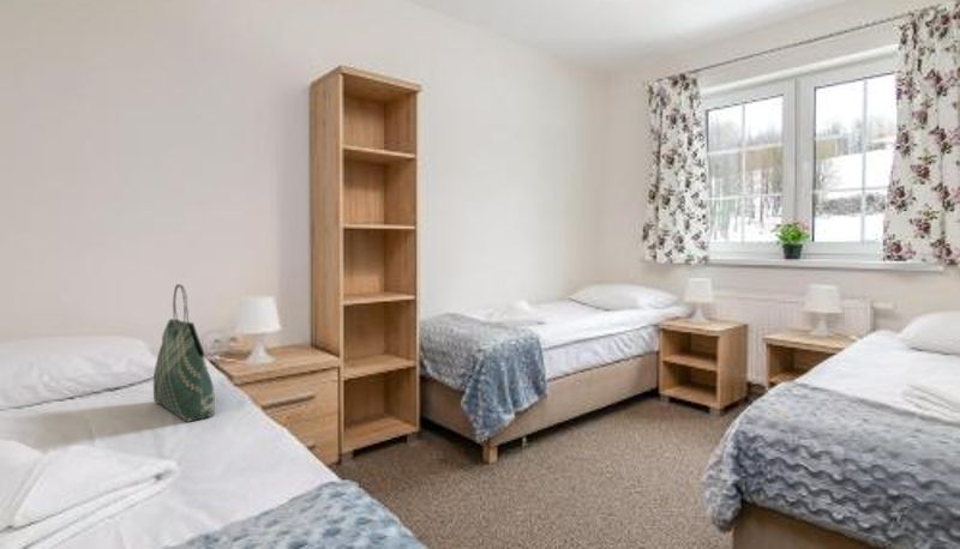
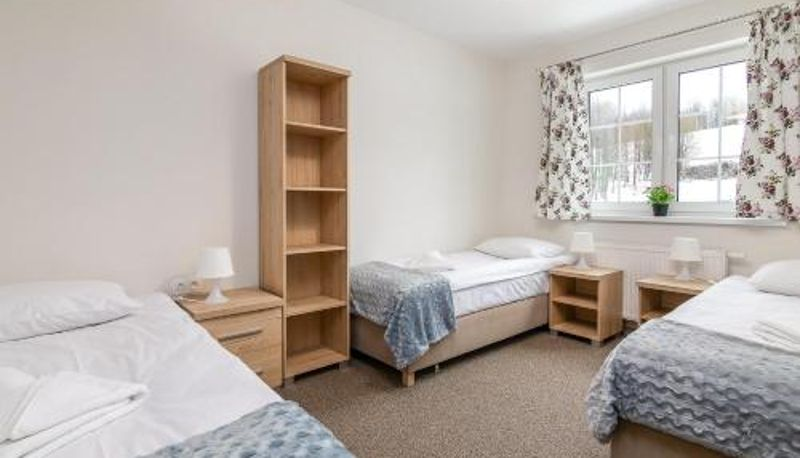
- tote bag [152,283,216,423]
